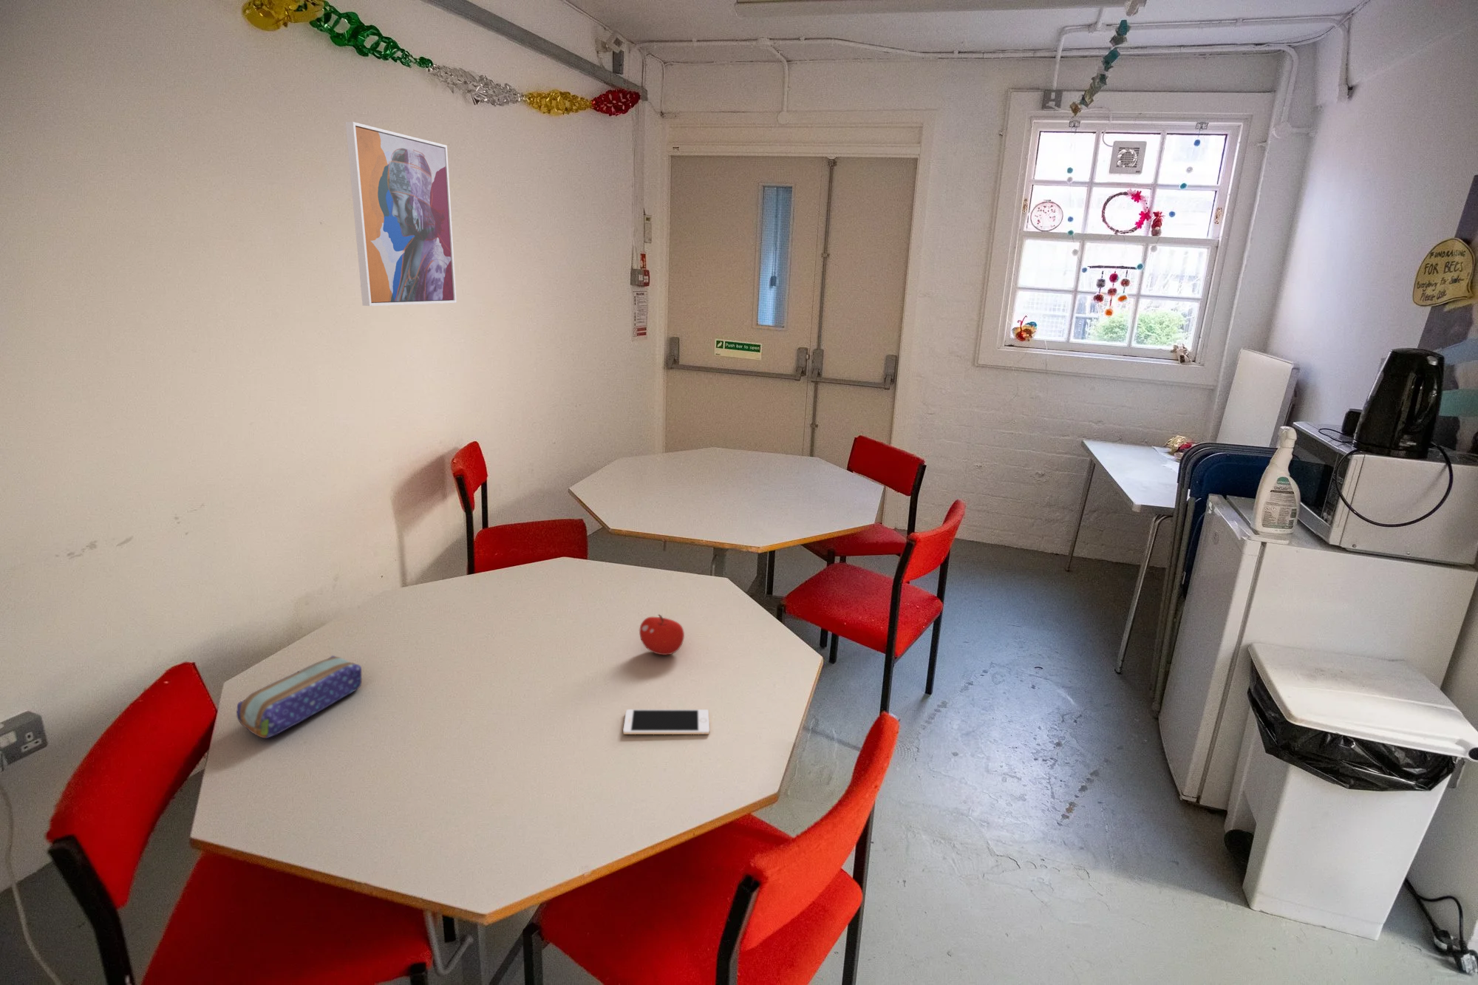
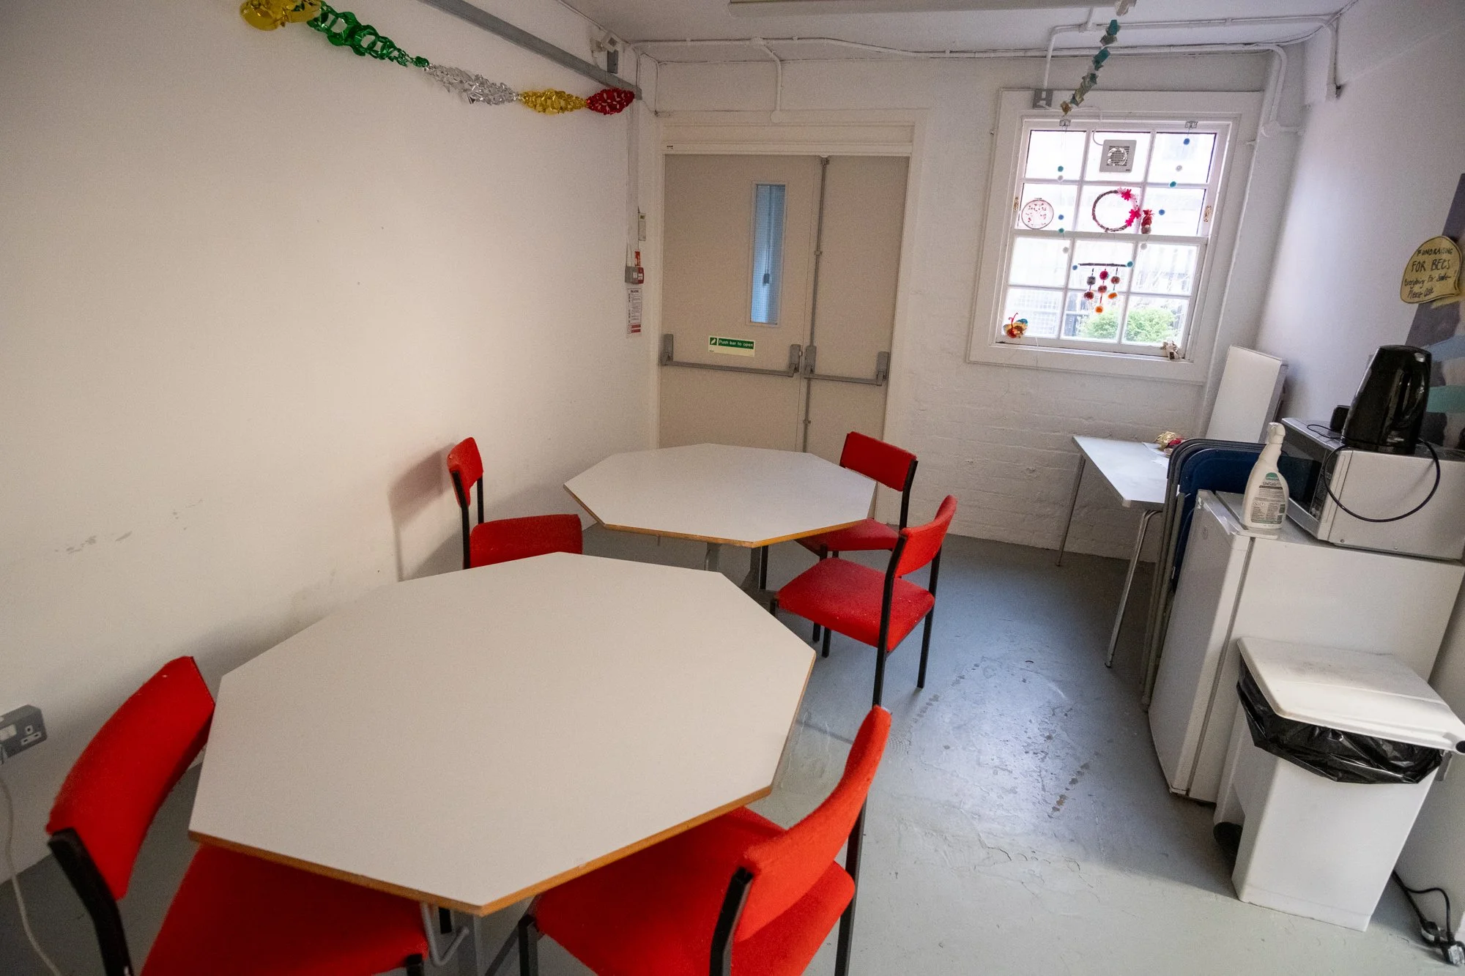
- pencil case [236,655,363,739]
- fruit [638,615,685,655]
- cell phone [622,709,710,735]
- wall art [345,121,457,307]
